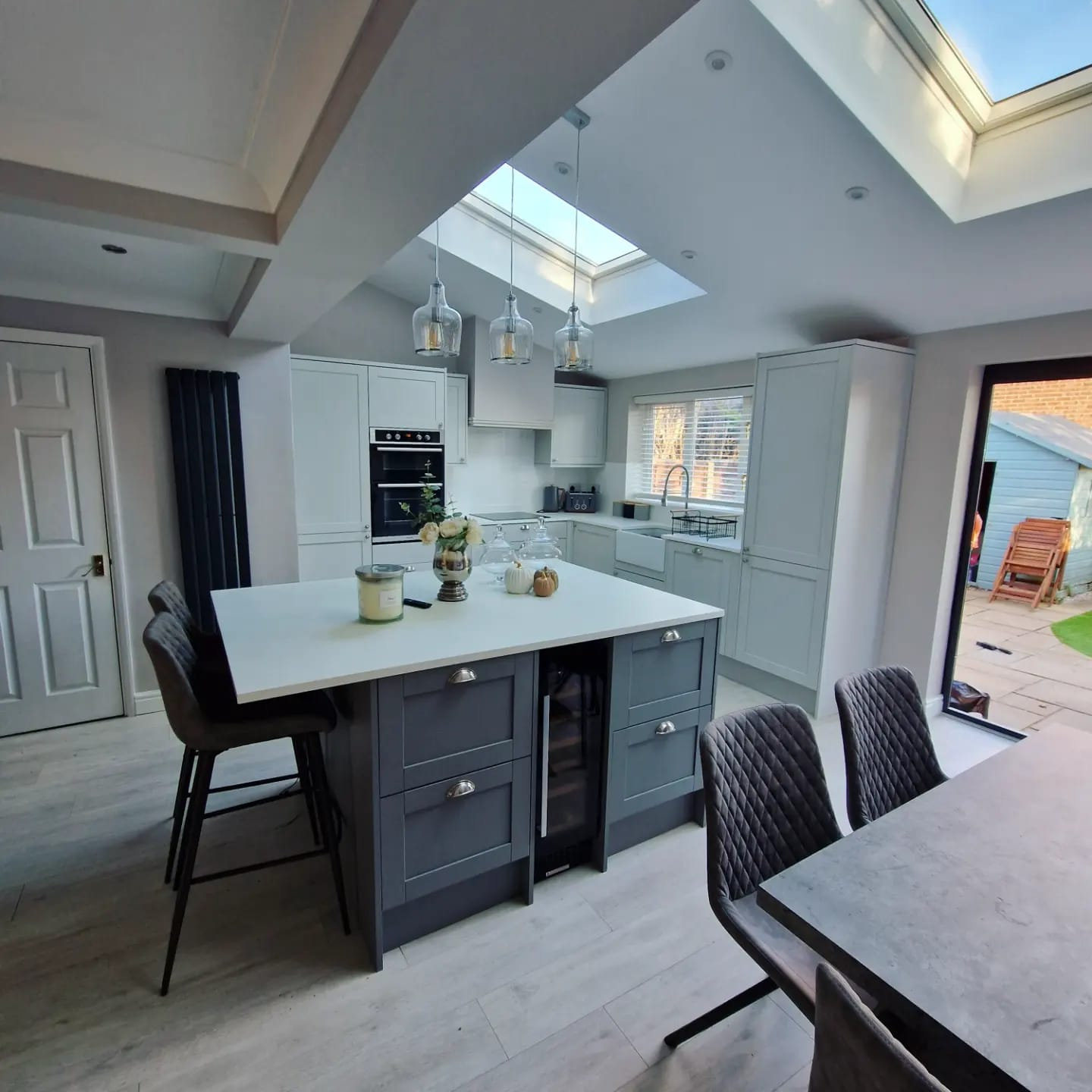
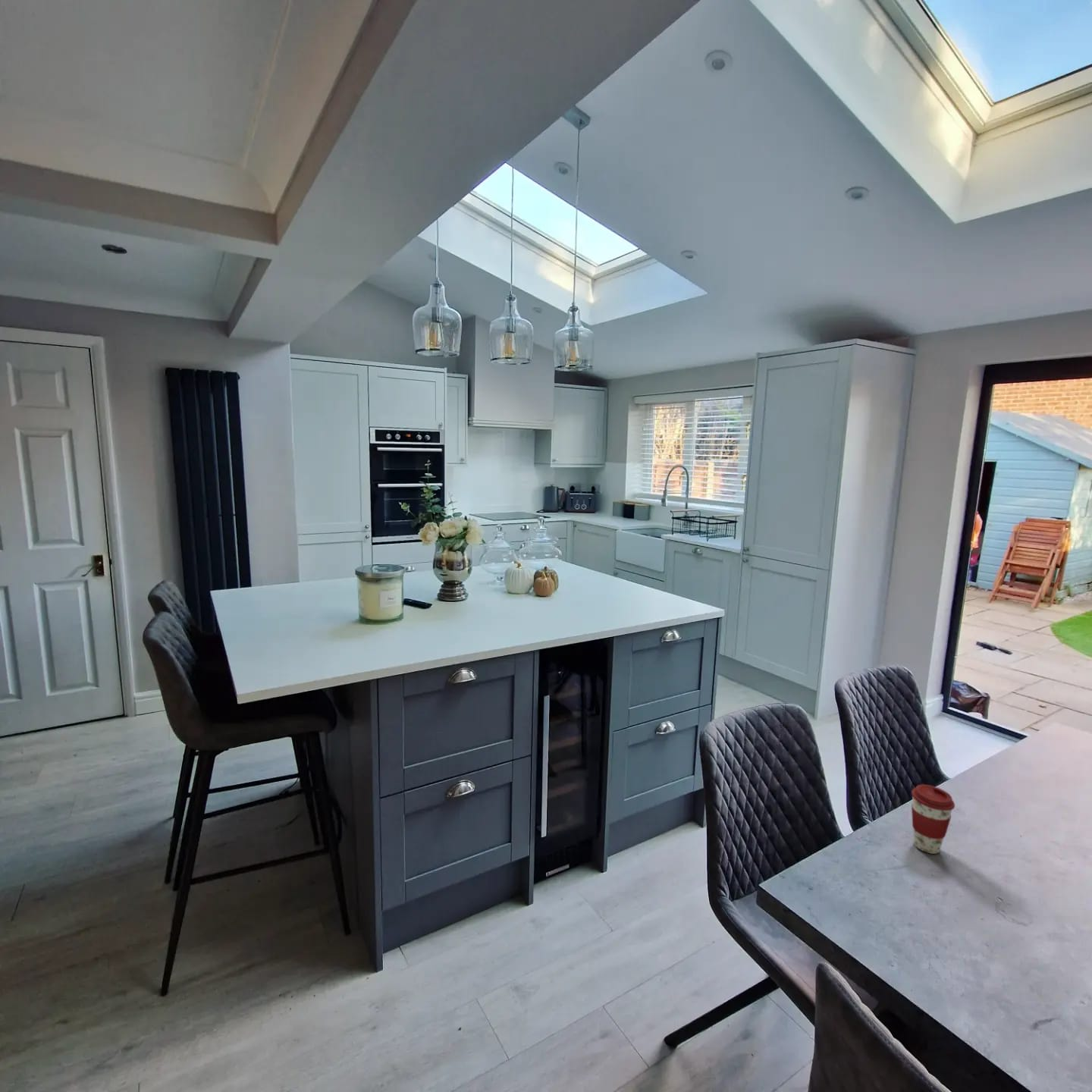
+ coffee cup [911,784,956,855]
